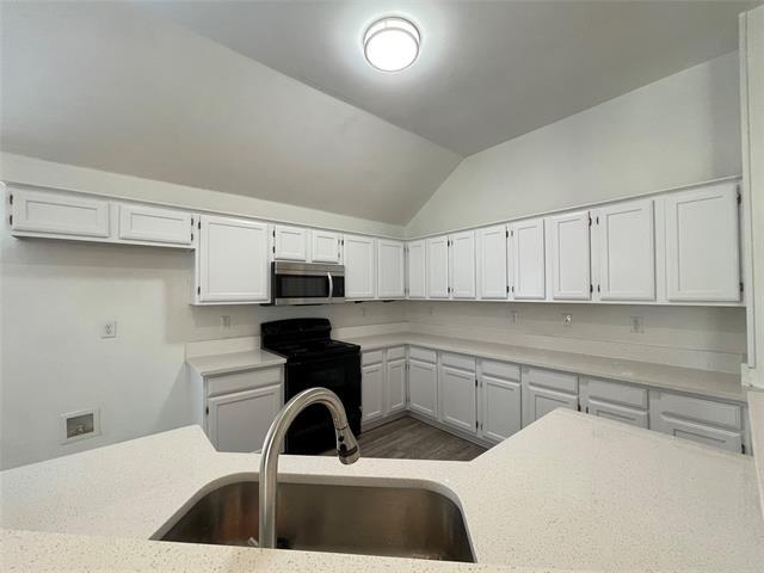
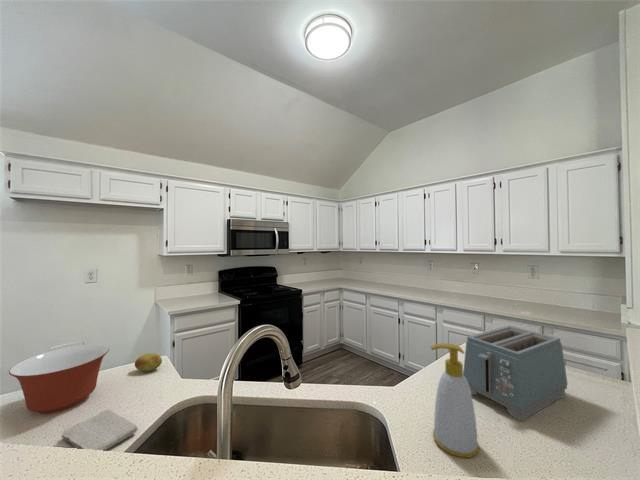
+ soap bottle [429,343,480,459]
+ toaster [463,325,569,422]
+ fruit [134,352,163,372]
+ mixing bowl [8,343,110,415]
+ washcloth [60,409,139,452]
